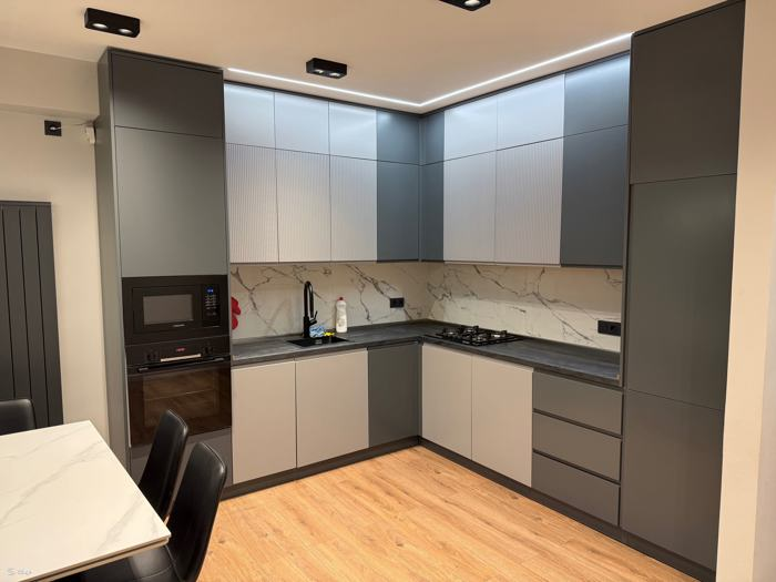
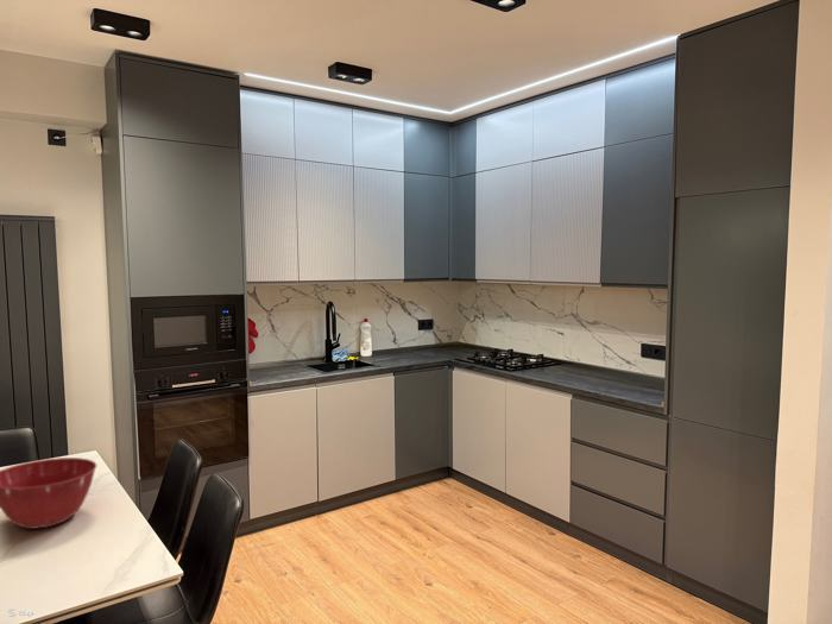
+ mixing bowl [0,456,97,530]
